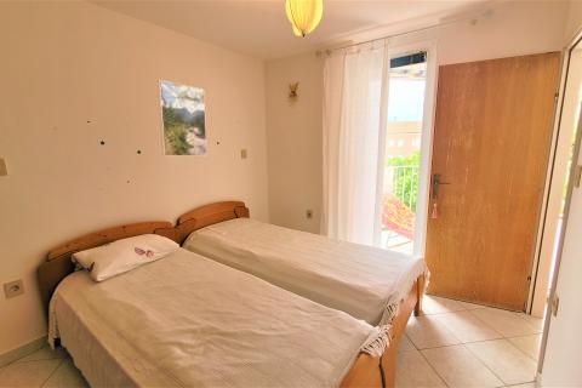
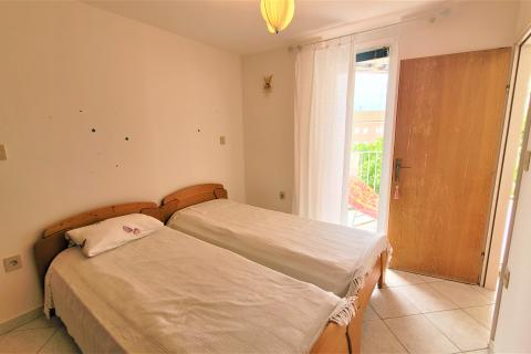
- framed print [156,79,209,158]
